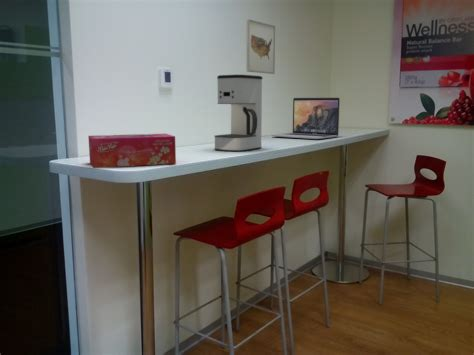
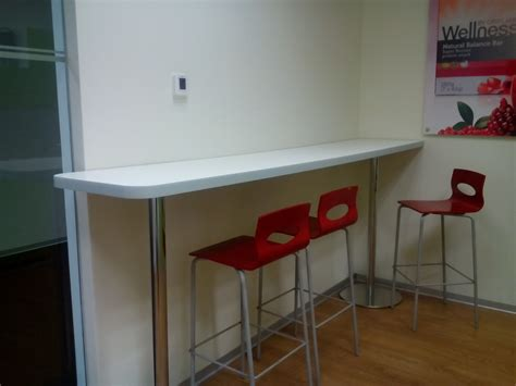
- tissue box [87,133,177,169]
- coffee maker [213,74,263,152]
- wall art [245,18,276,75]
- laptop [271,97,341,140]
